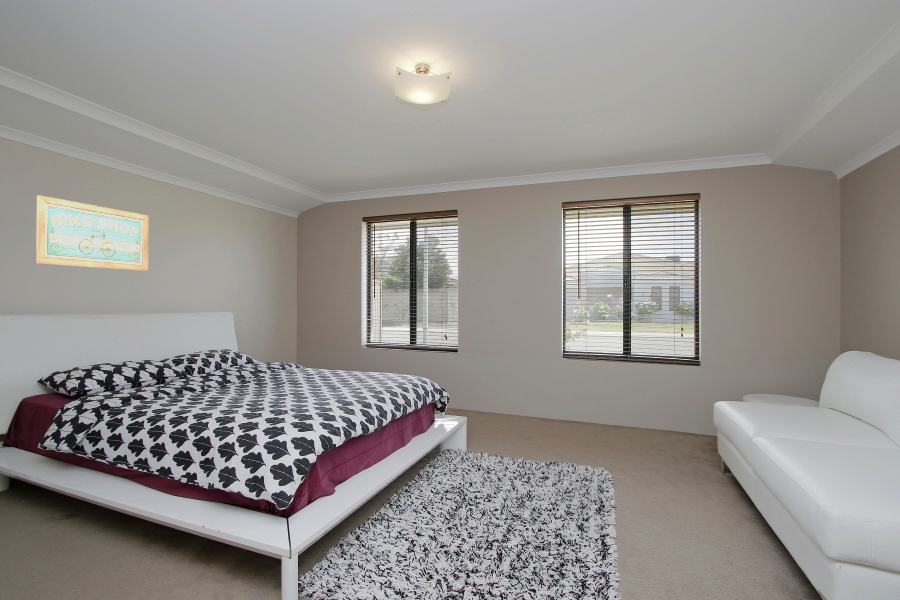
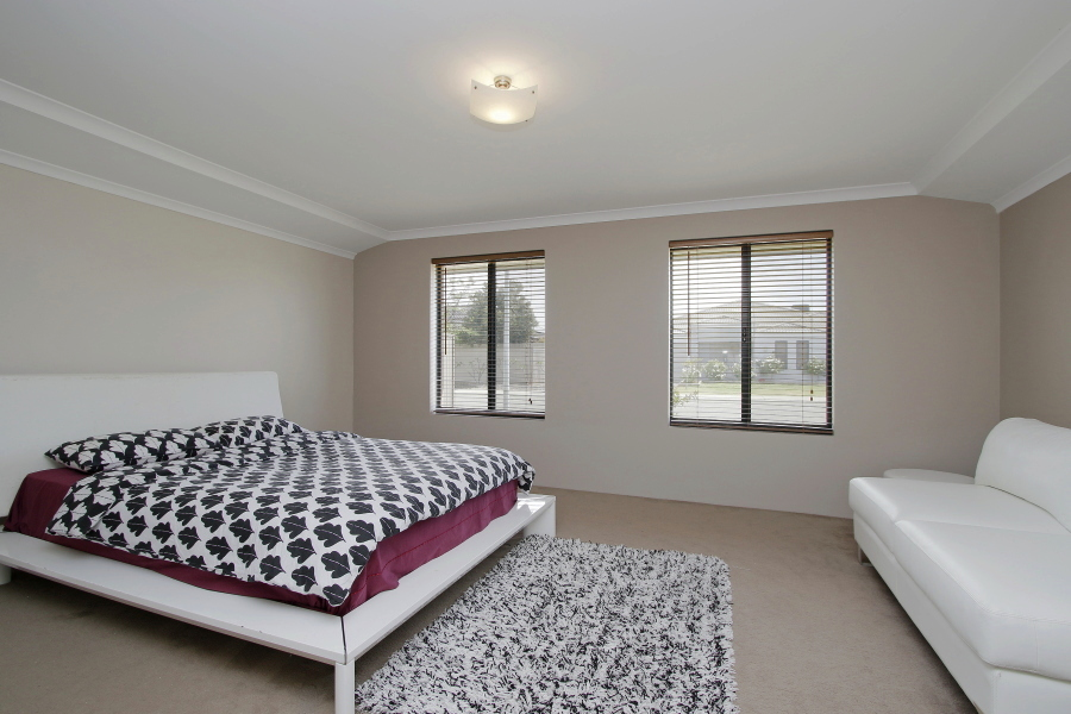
- wall art [35,194,150,272]
